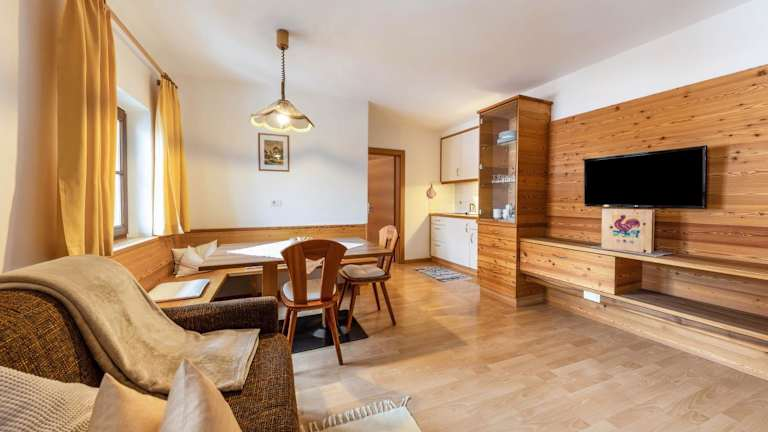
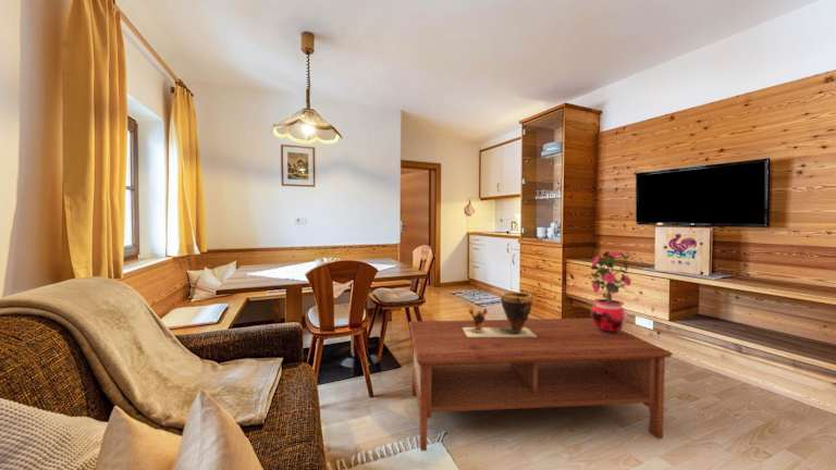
+ clay pot [463,290,537,337]
+ potted flower [582,248,634,334]
+ coffee table [408,317,674,452]
